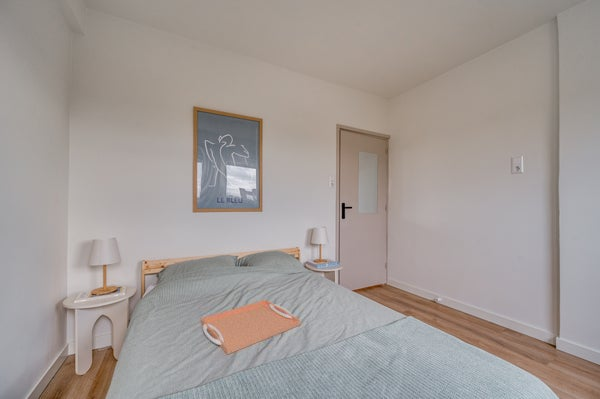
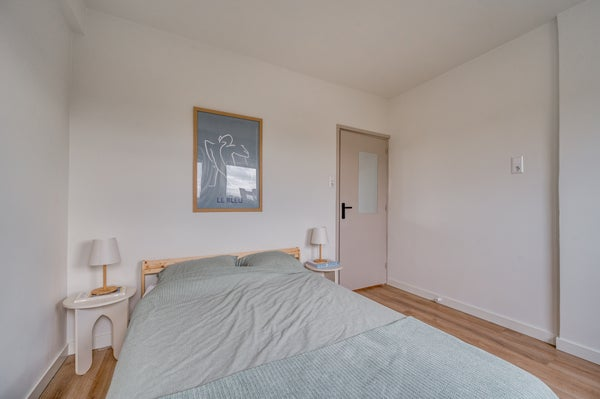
- serving tray [200,299,301,355]
